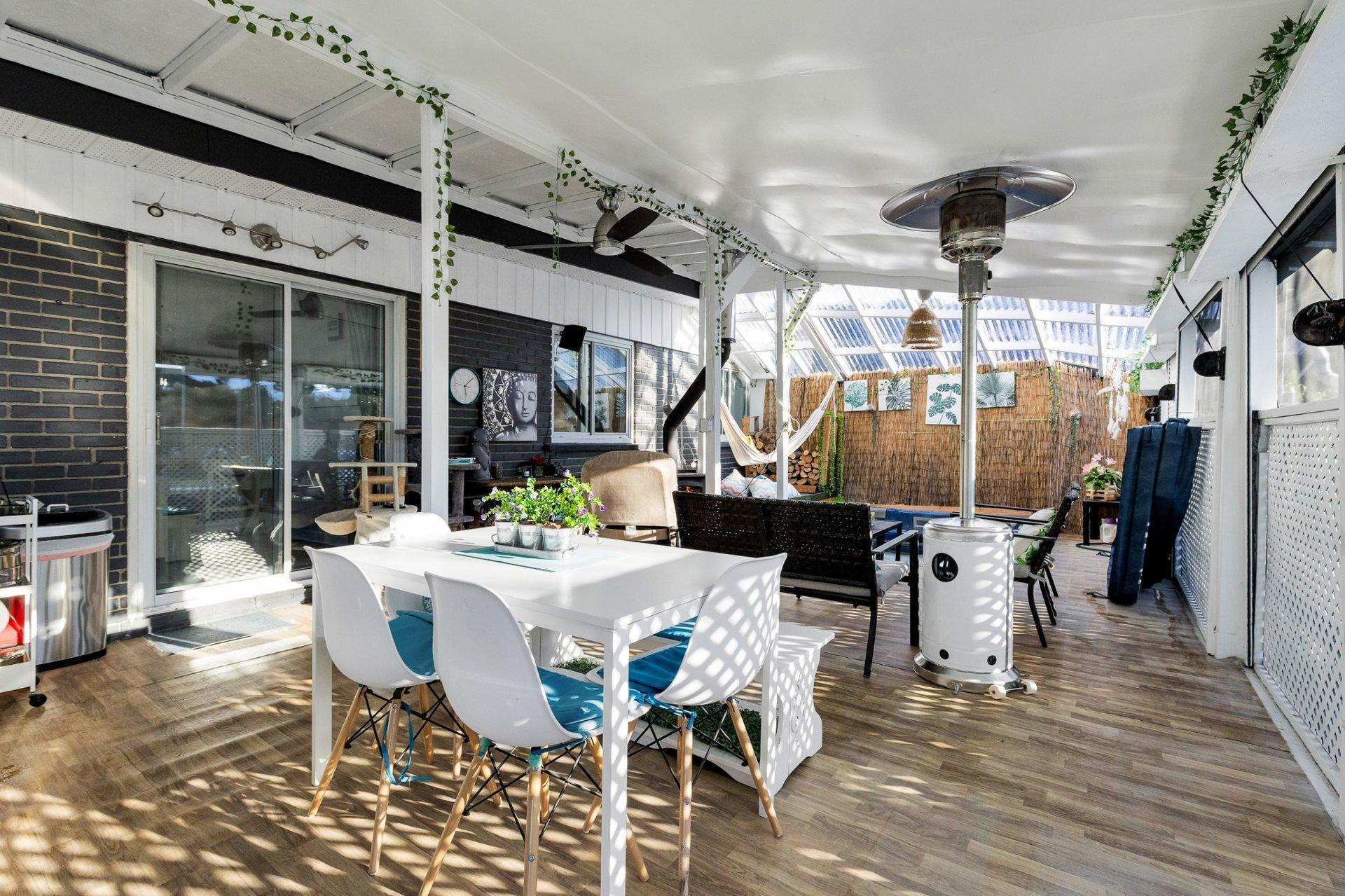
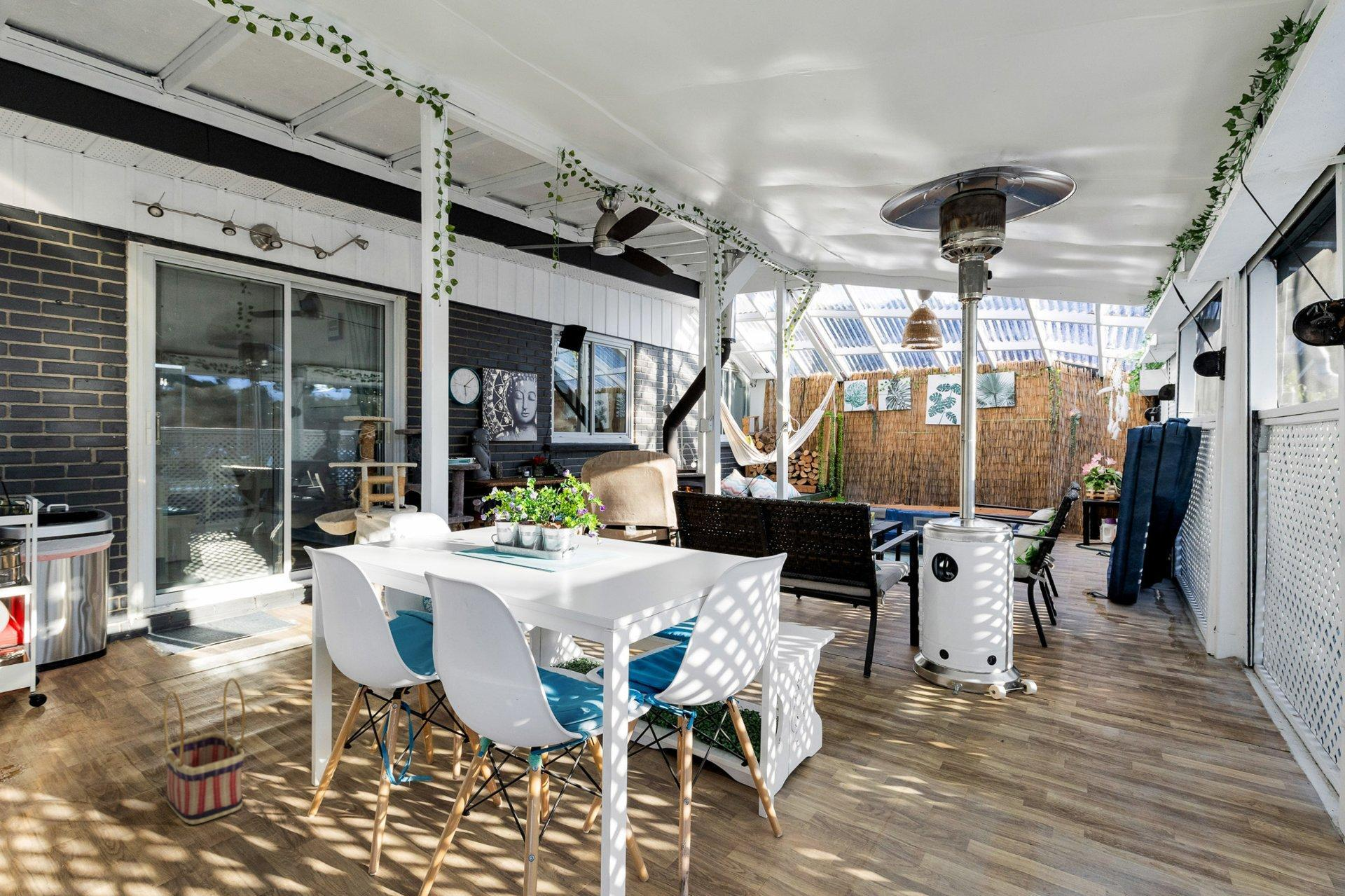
+ basket [163,677,246,825]
